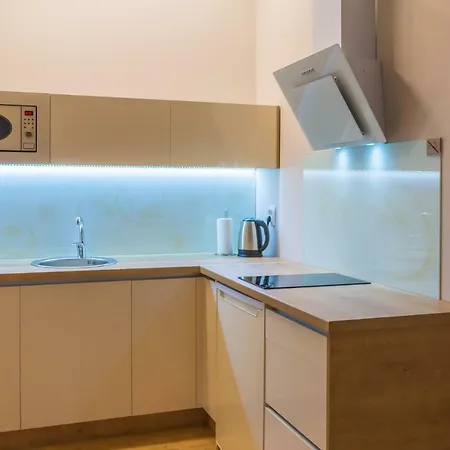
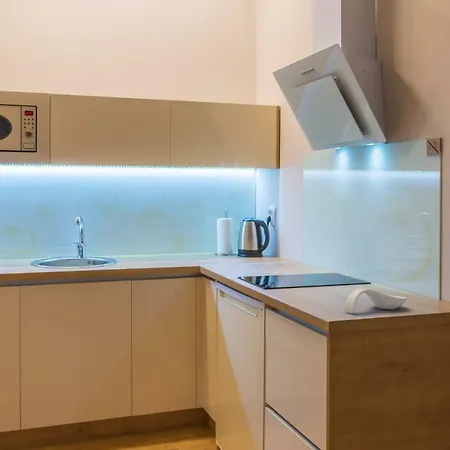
+ spoon rest [343,287,408,314]
